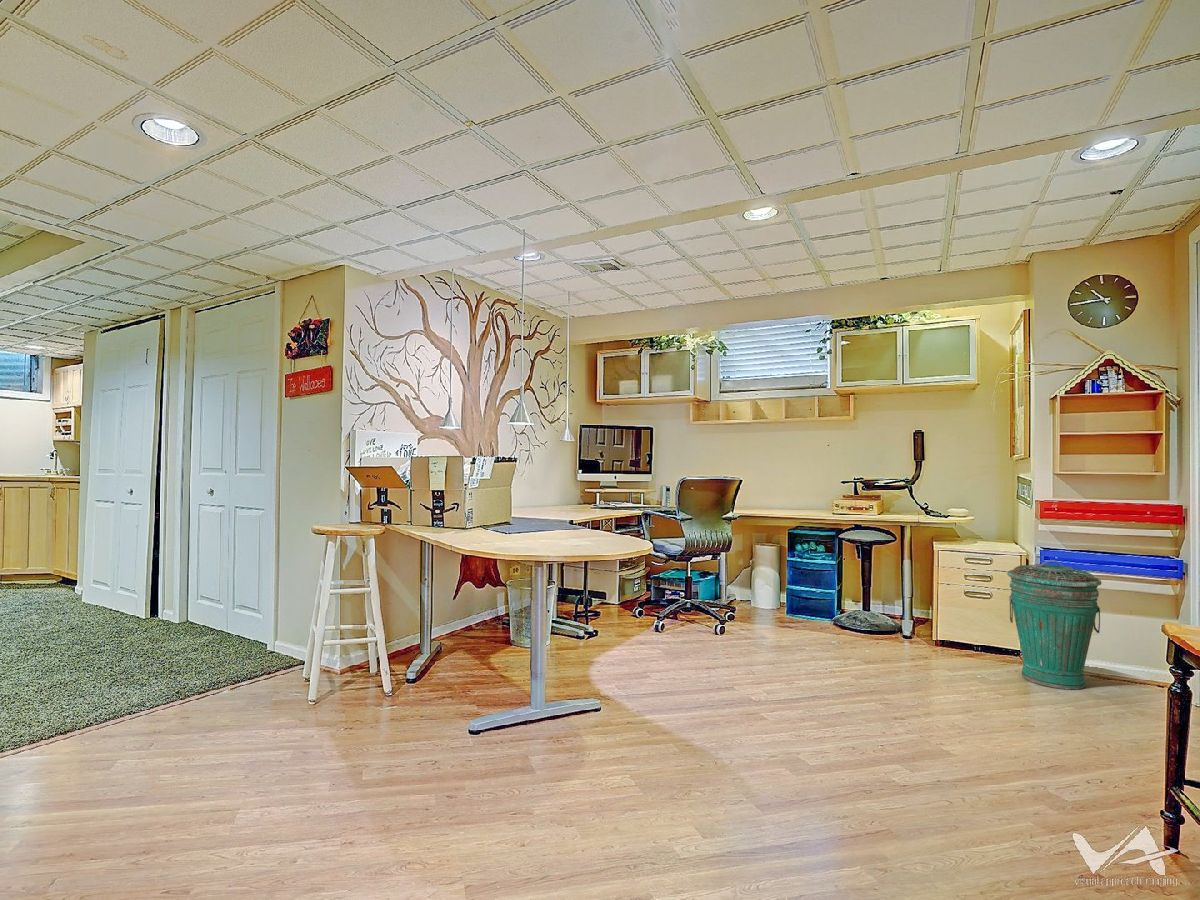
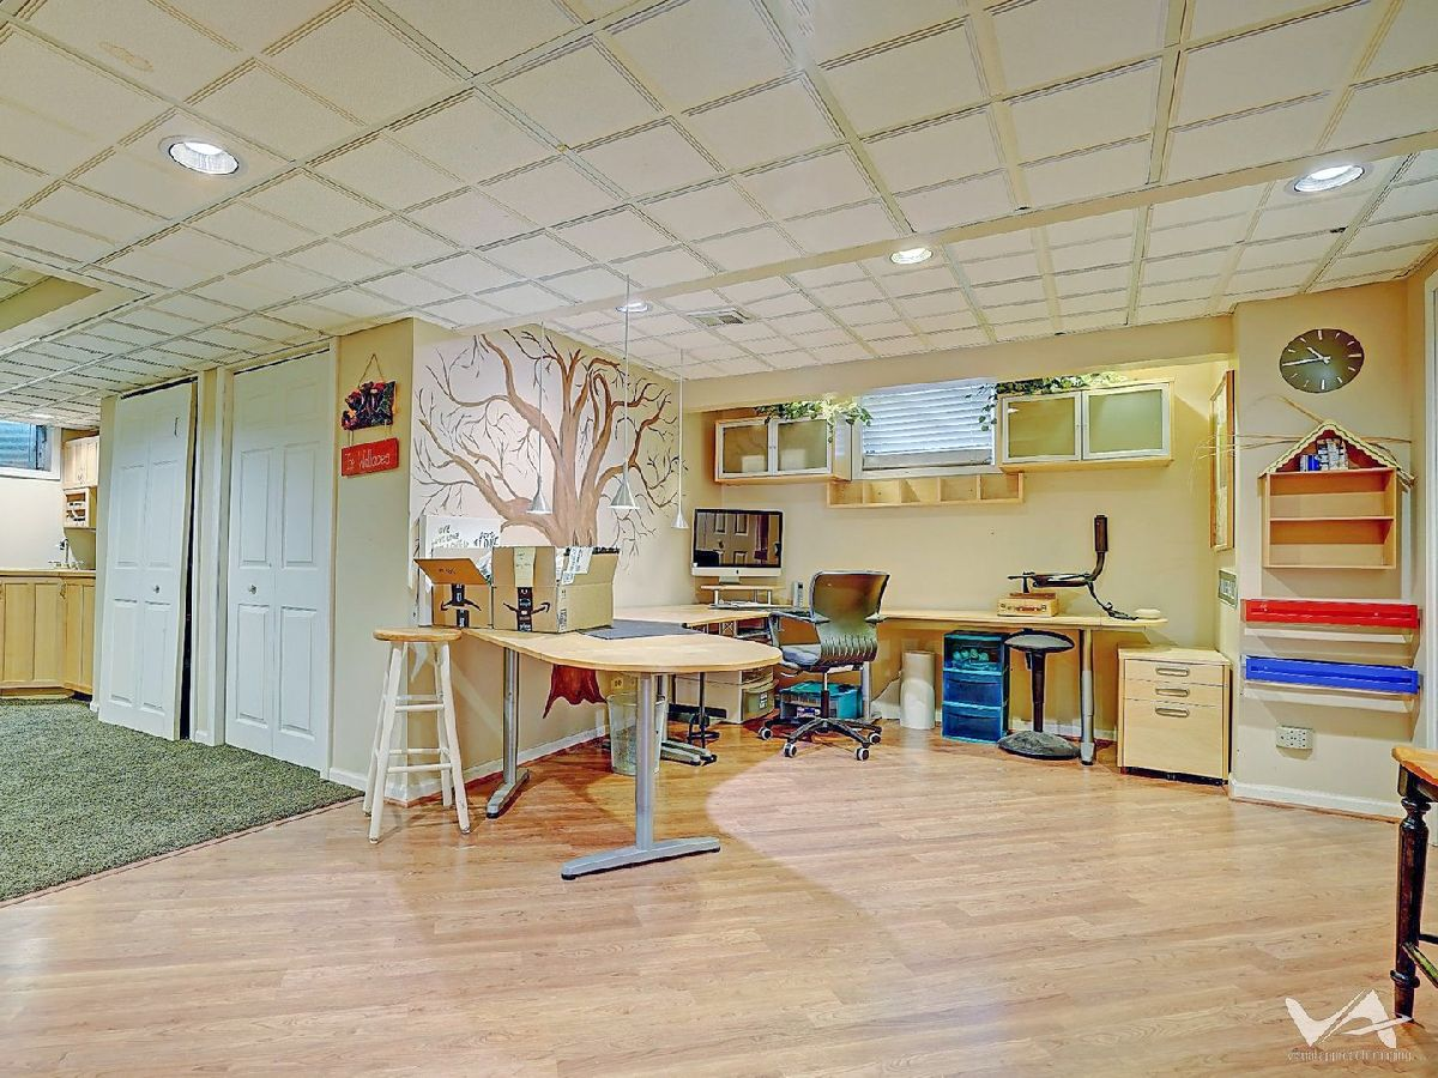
- trash can [1006,559,1102,691]
